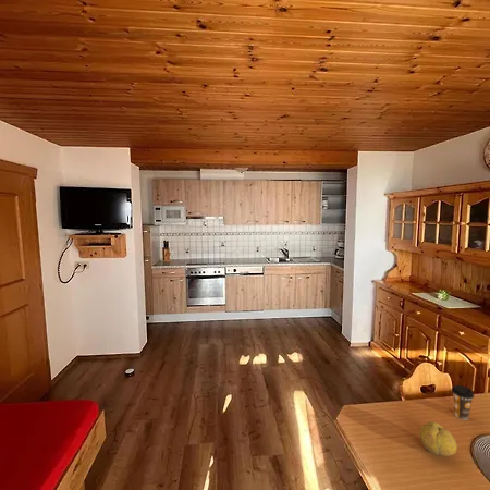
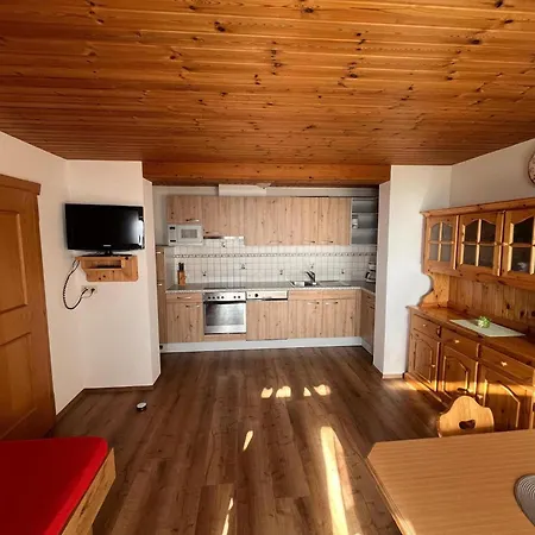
- coffee cup [451,384,475,420]
- fruit [418,421,458,457]
